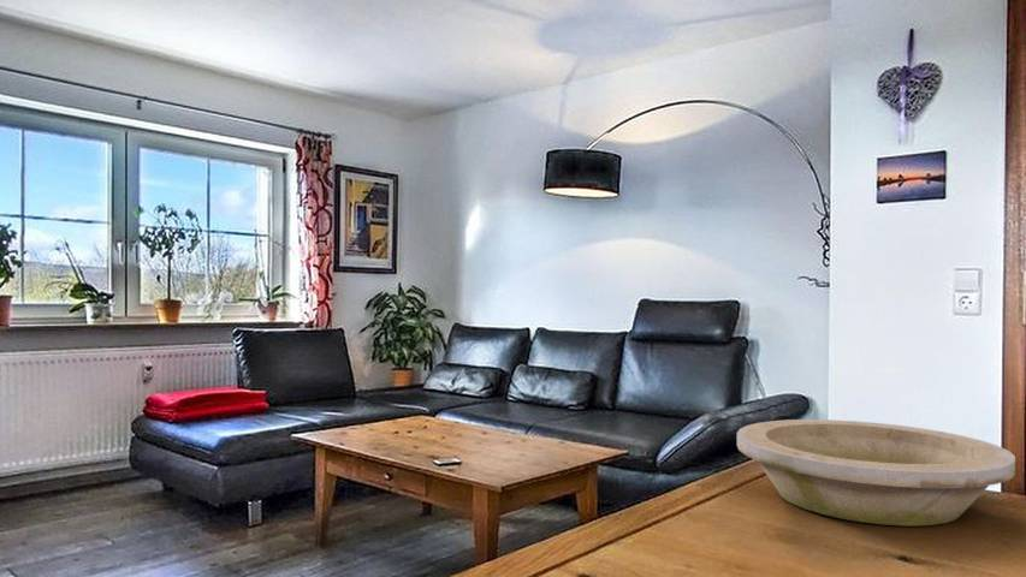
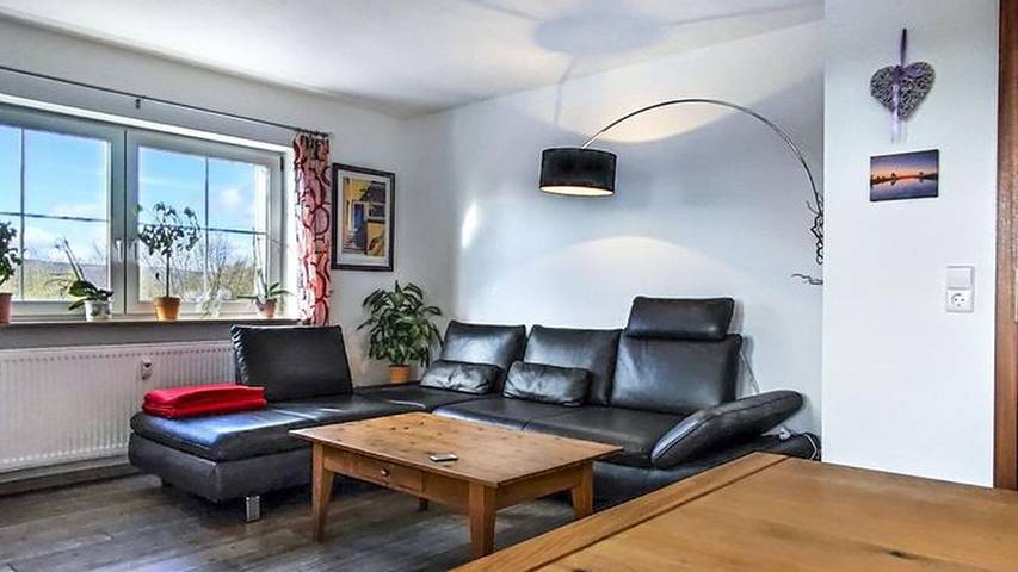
- bowl [736,418,1016,527]
